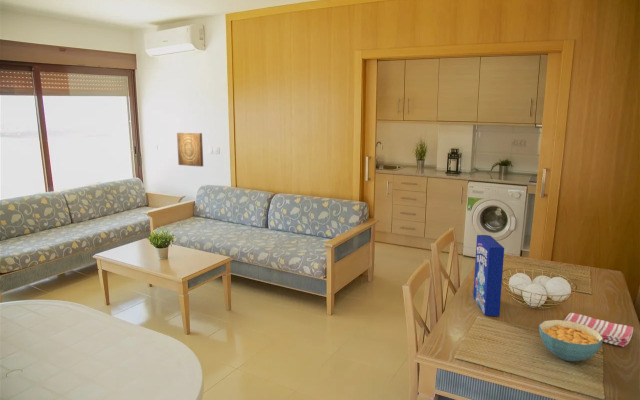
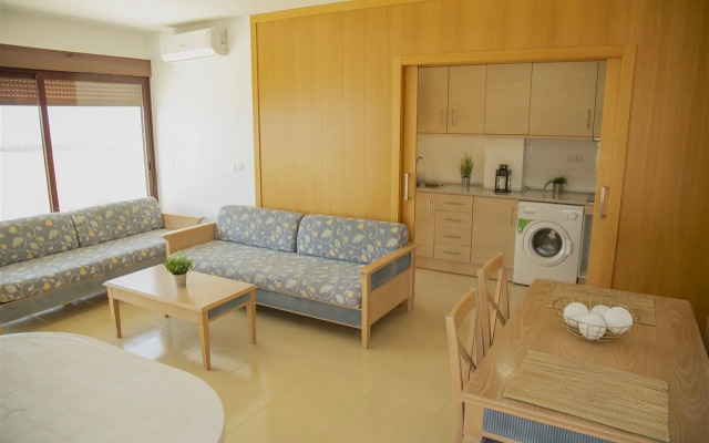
- dish towel [563,312,634,348]
- cereal box [472,234,505,317]
- wall art [176,132,204,168]
- cereal bowl [538,319,603,362]
